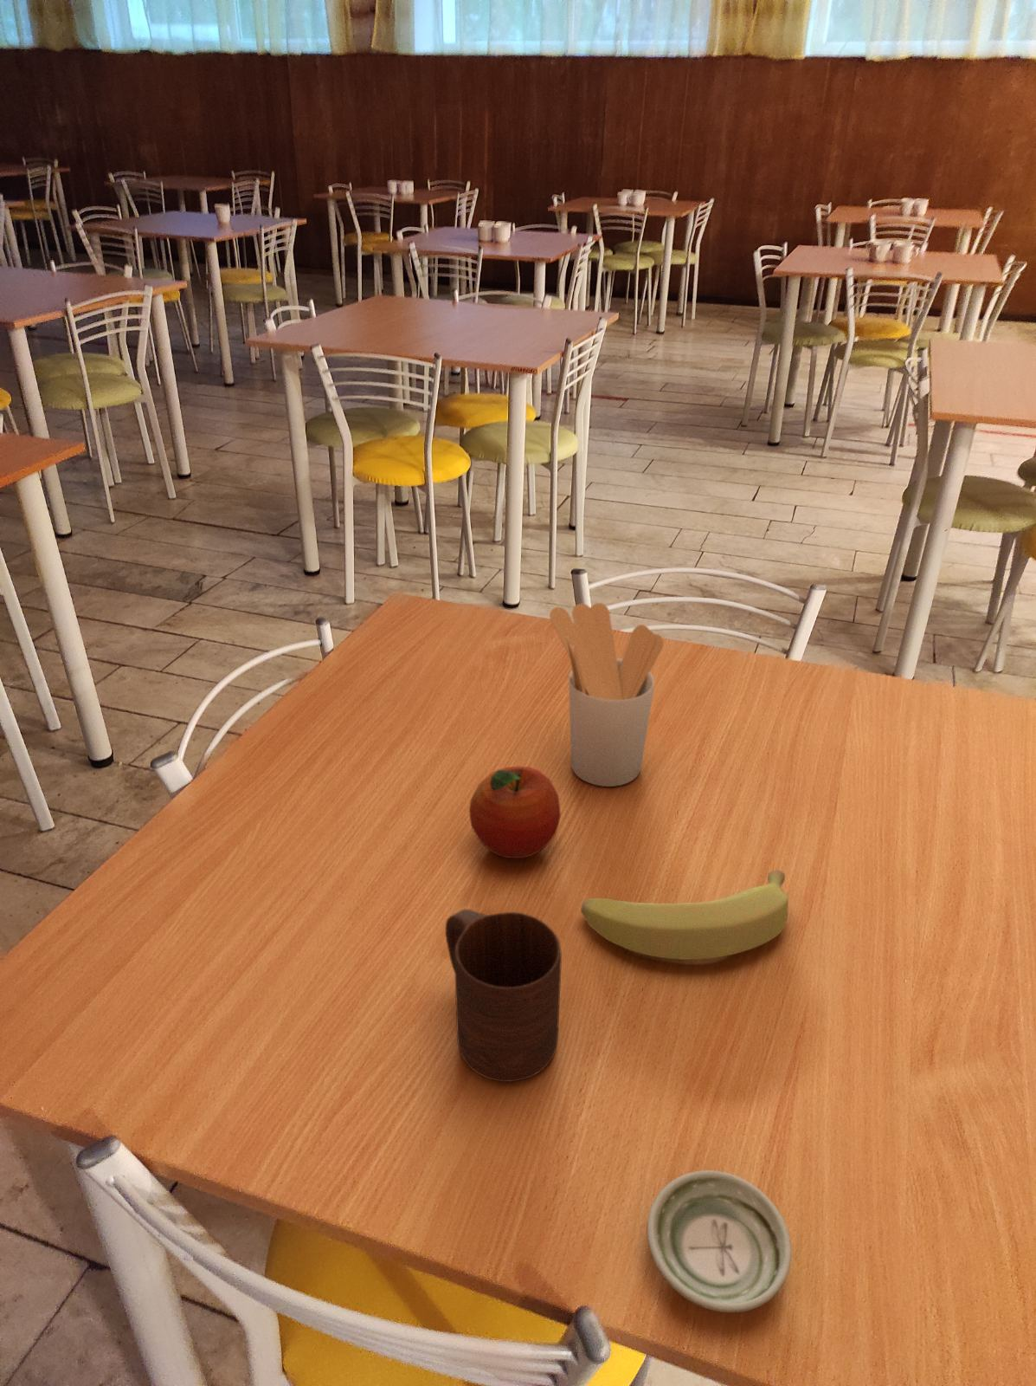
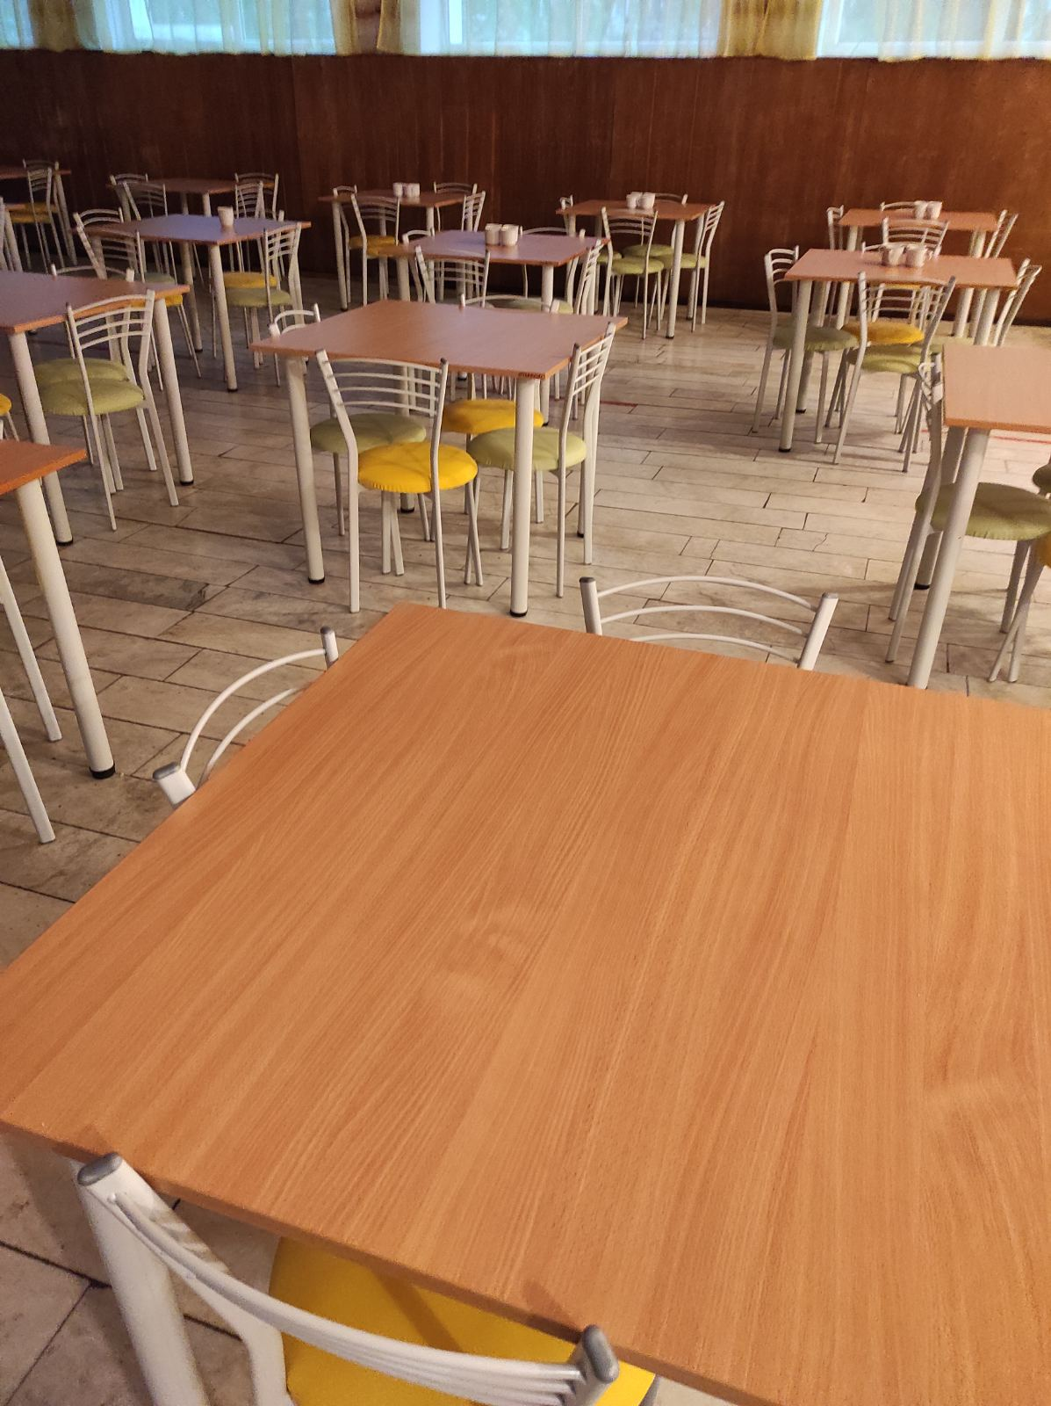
- cup [445,909,563,1083]
- banana [581,869,789,960]
- fruit [468,765,562,859]
- saucer [646,1169,793,1313]
- utensil holder [548,602,665,787]
